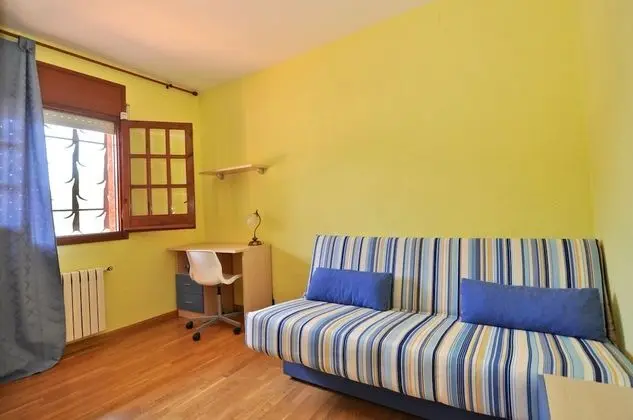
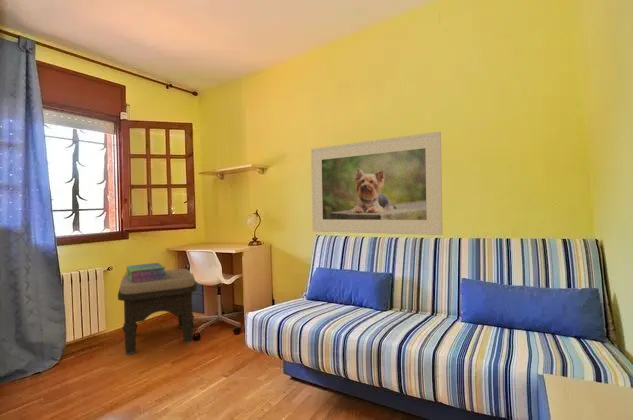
+ stack of books [124,262,167,283]
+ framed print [310,131,443,236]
+ ottoman [117,268,198,356]
